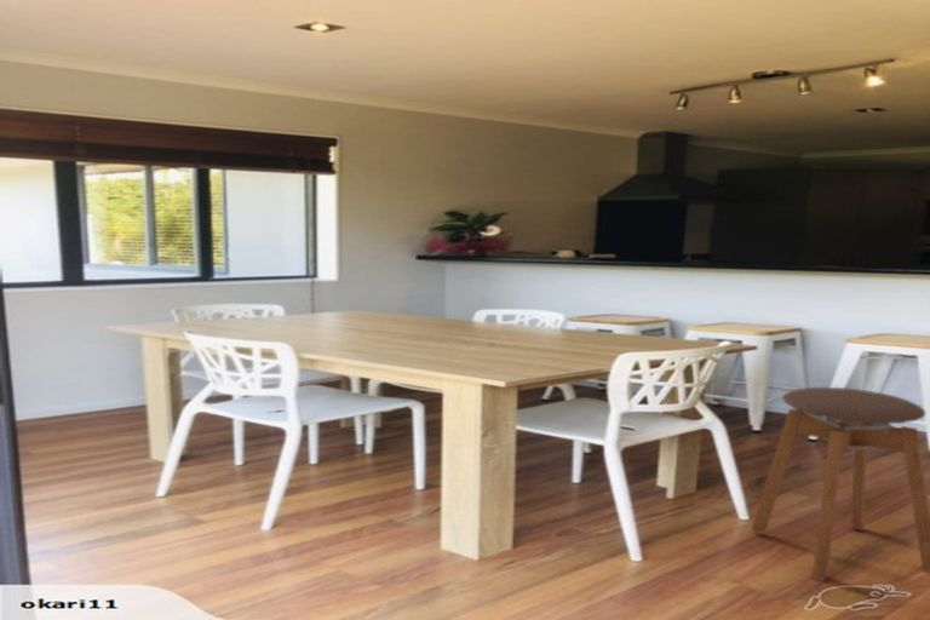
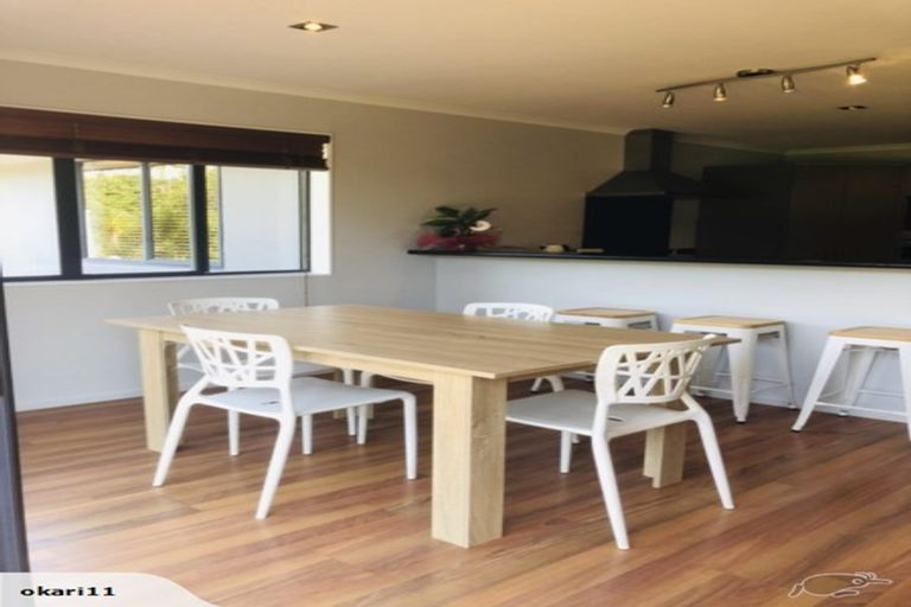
- stool [750,386,930,582]
